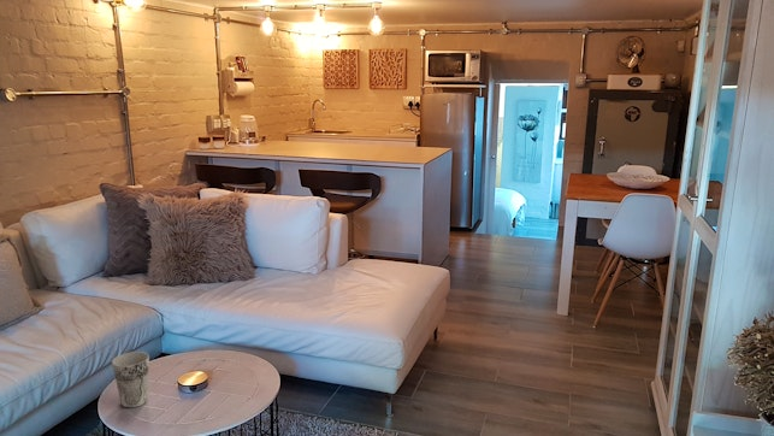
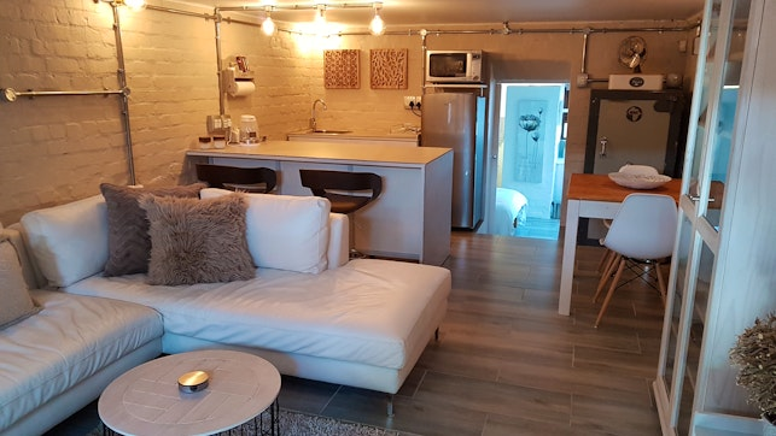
- cup [111,350,150,408]
